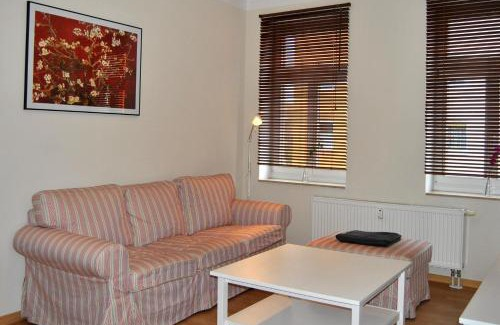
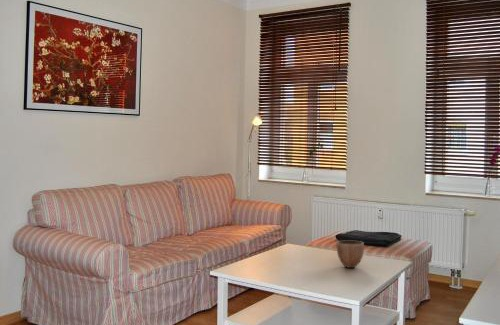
+ decorative bowl [335,240,365,269]
